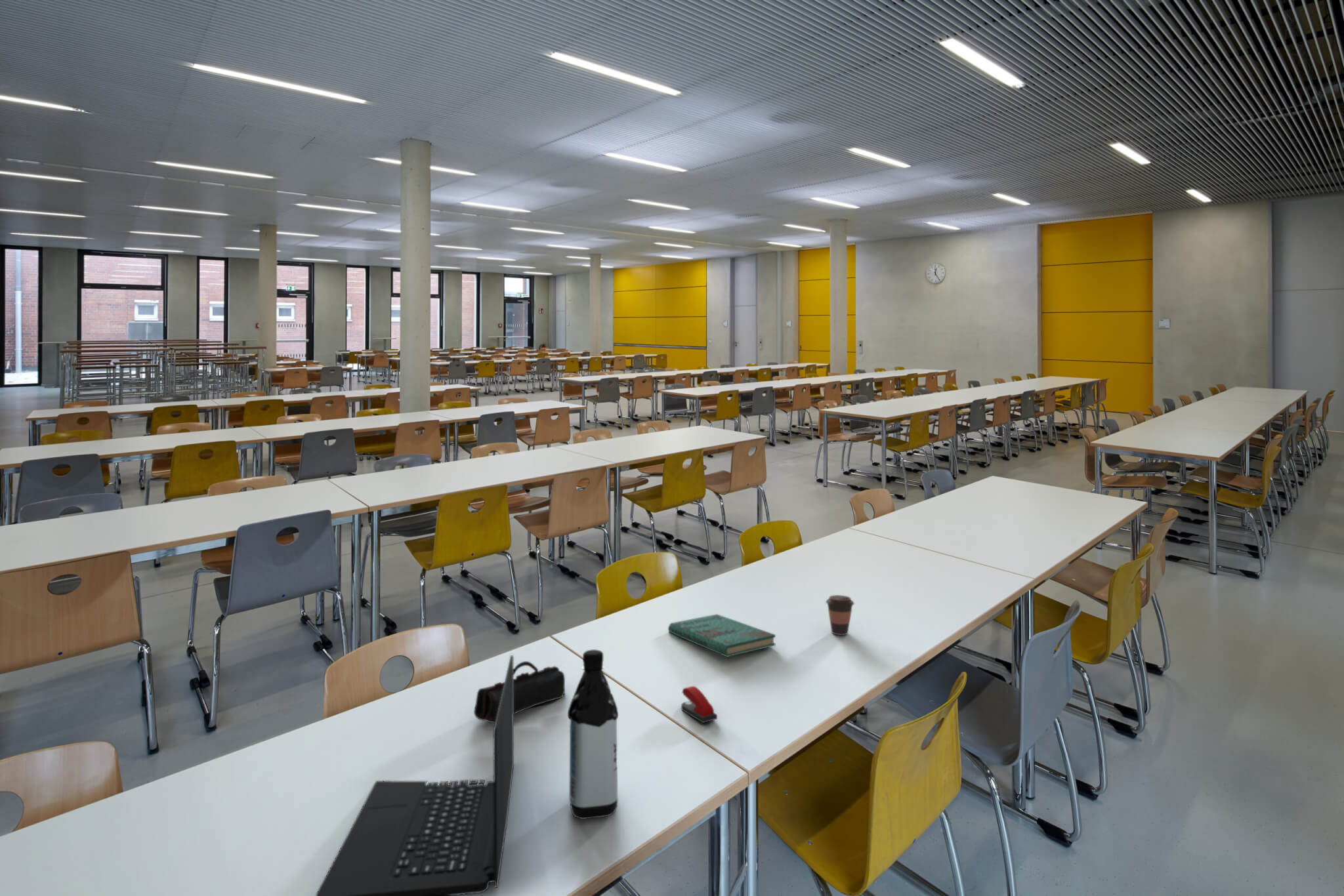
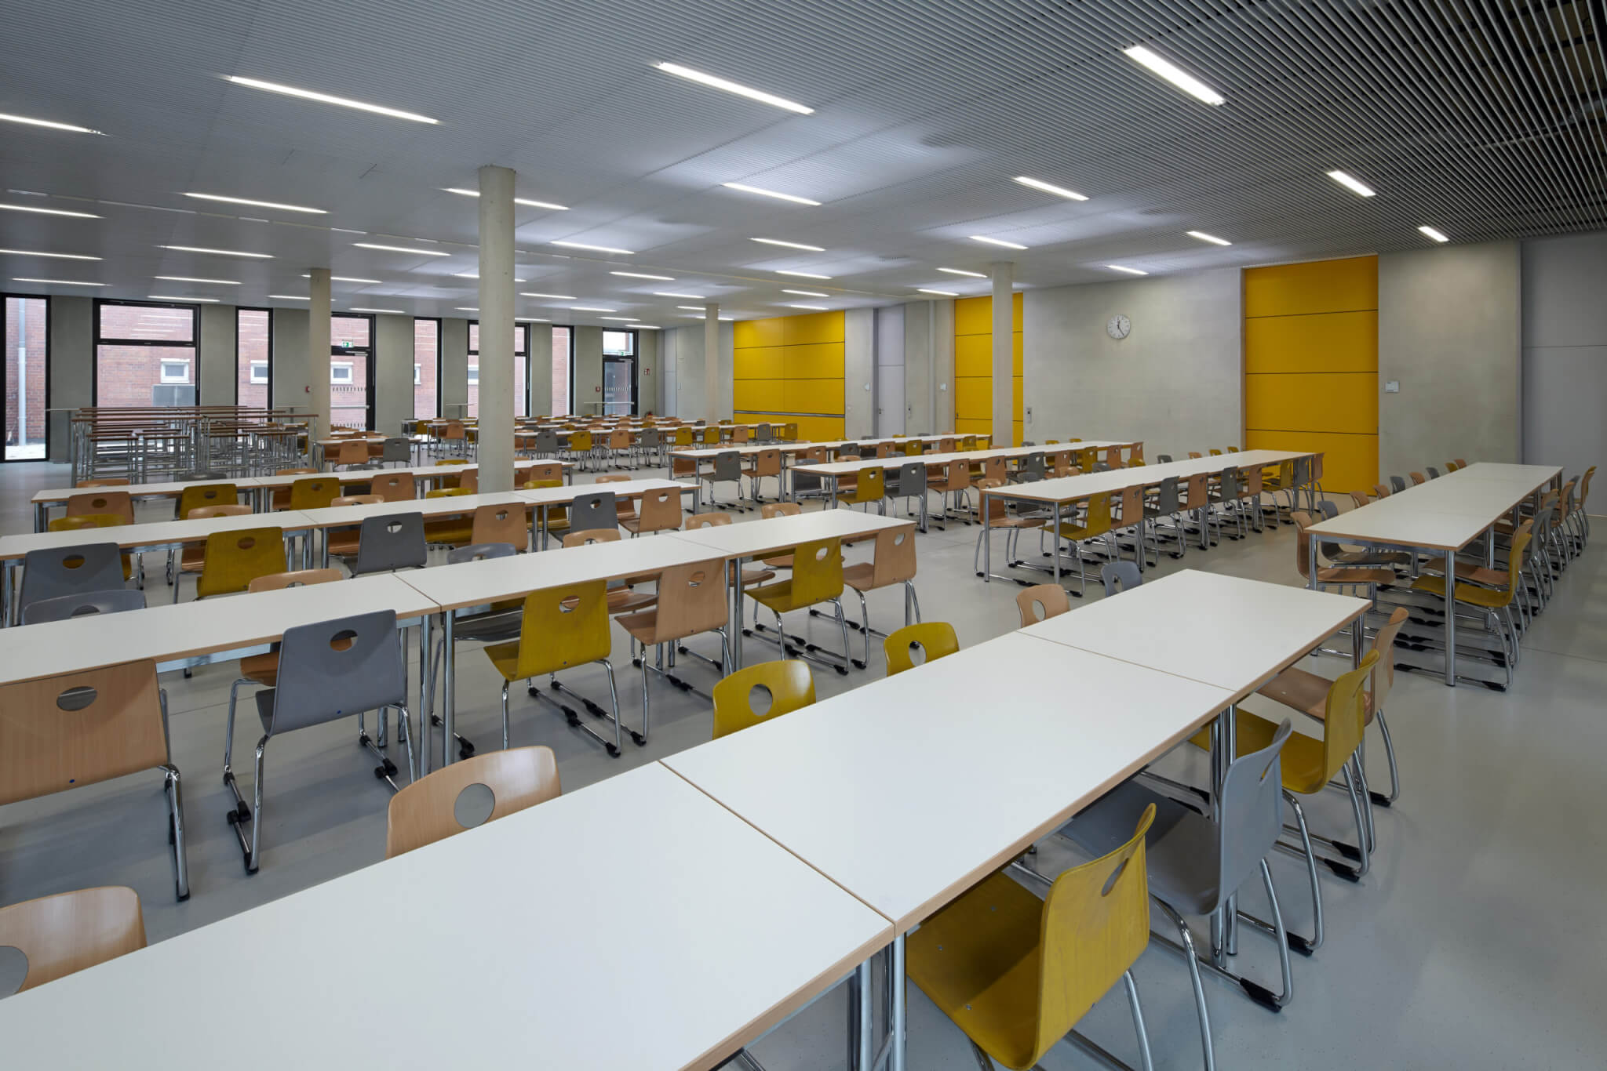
- laptop [315,655,515,896]
- book [667,613,776,658]
- pencil case [473,661,566,723]
- coffee cup [825,594,855,636]
- water bottle [567,649,619,820]
- stapler [681,685,718,723]
